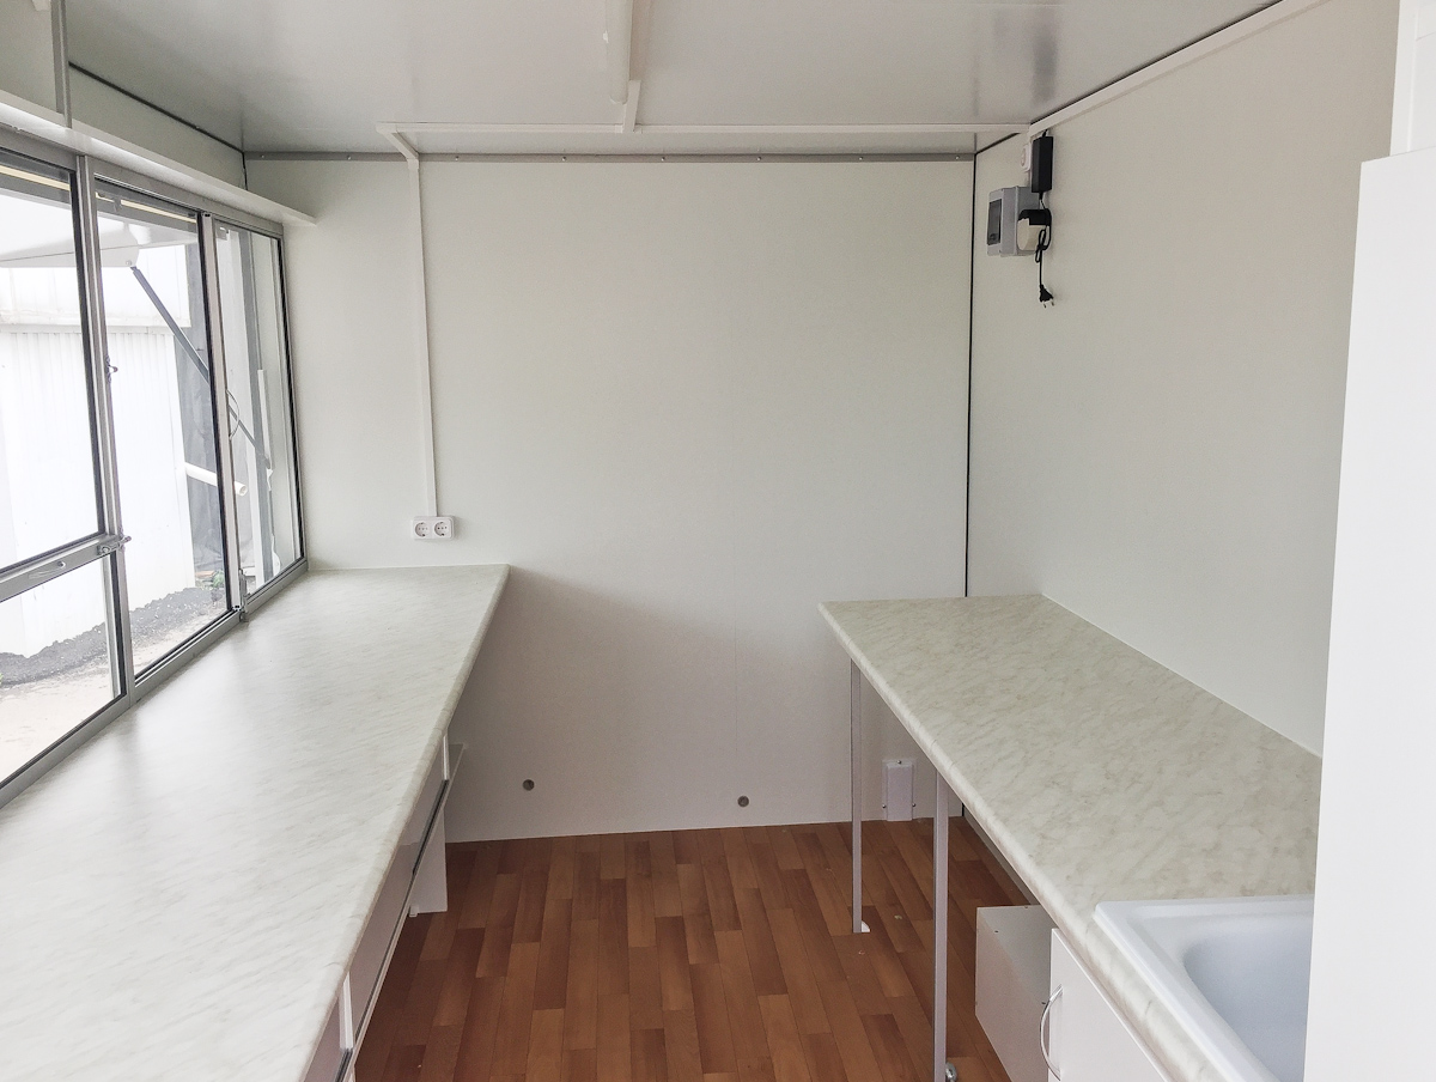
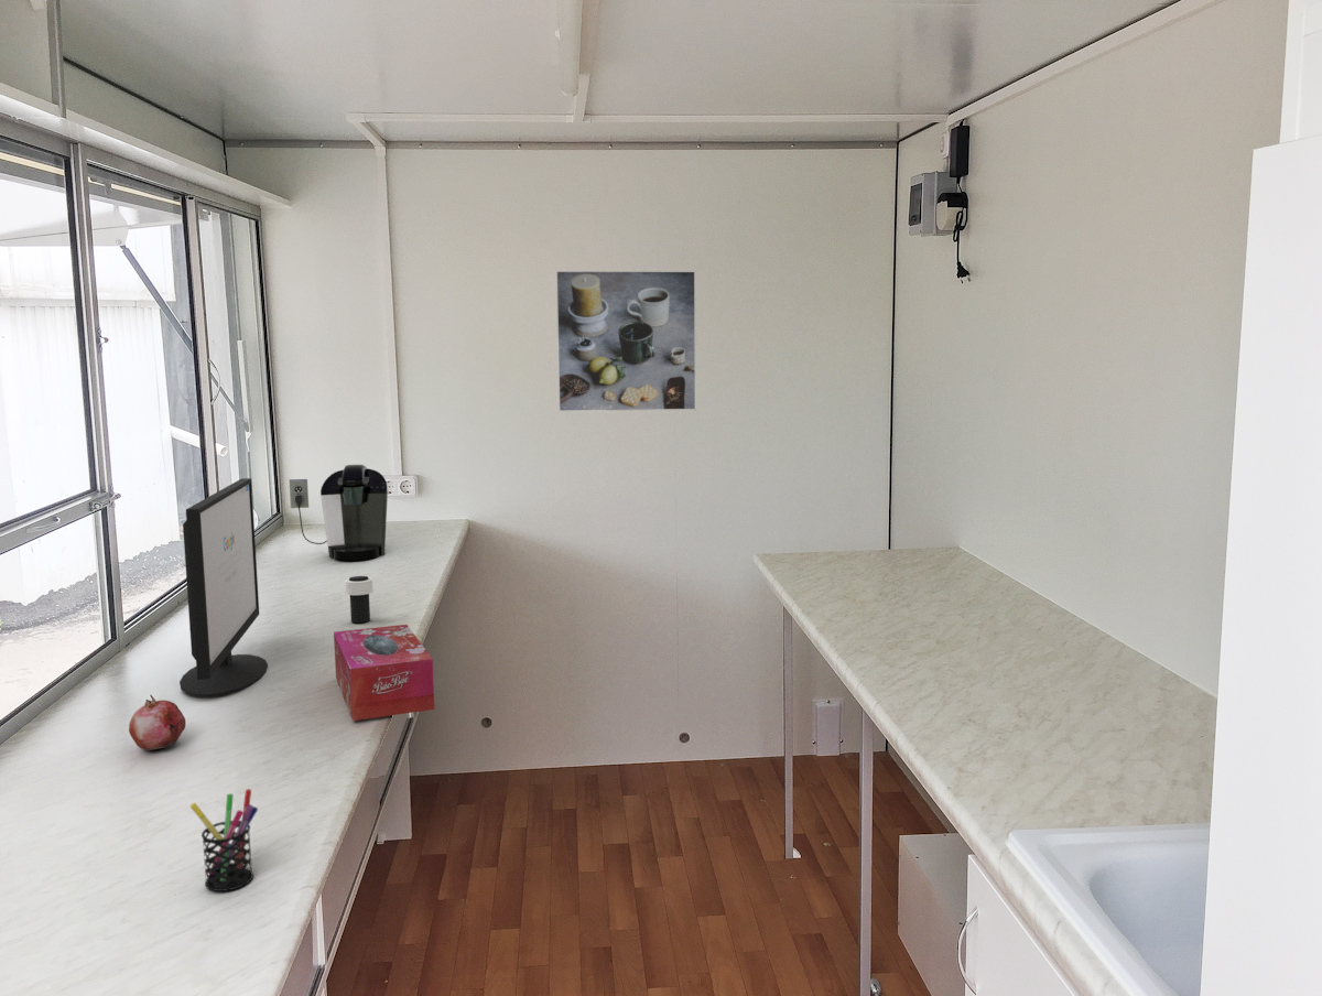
+ pen holder [189,788,259,892]
+ computer monitor [178,477,269,697]
+ cup [344,575,375,624]
+ fruit [128,693,187,751]
+ coffee maker [289,464,389,562]
+ tissue box [333,624,435,722]
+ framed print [555,270,697,413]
